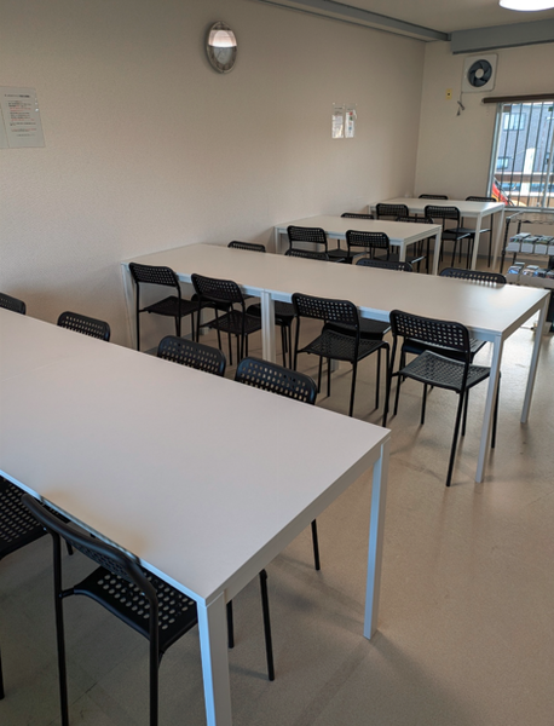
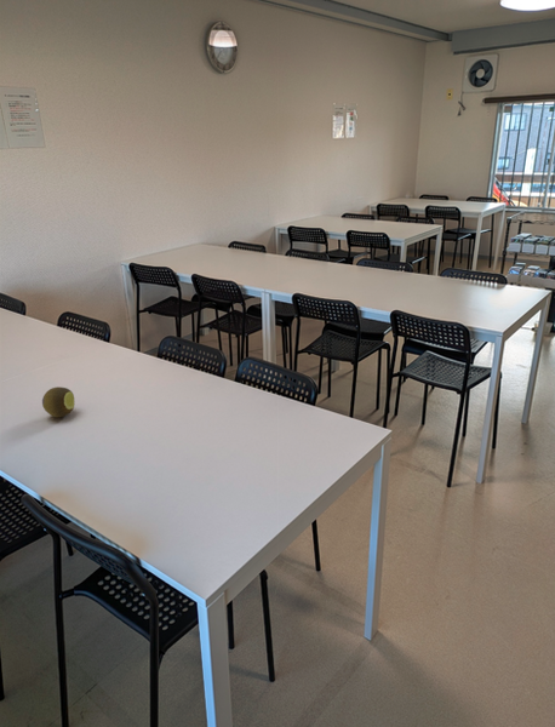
+ fruit [41,385,76,418]
